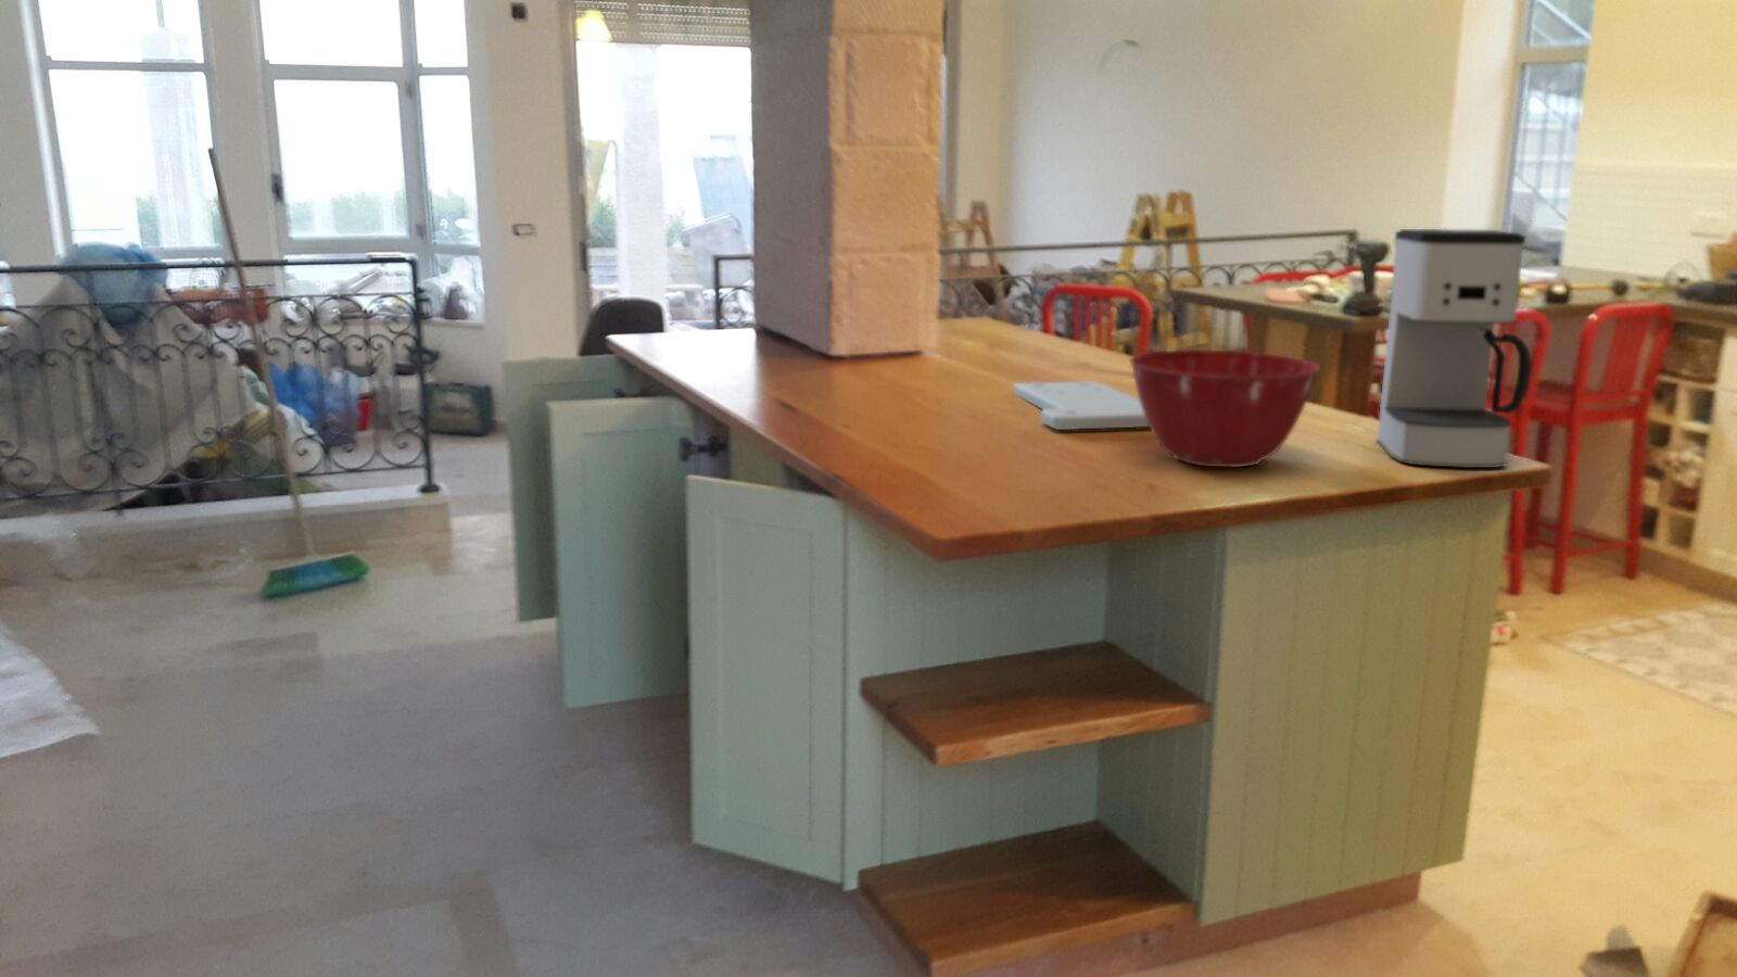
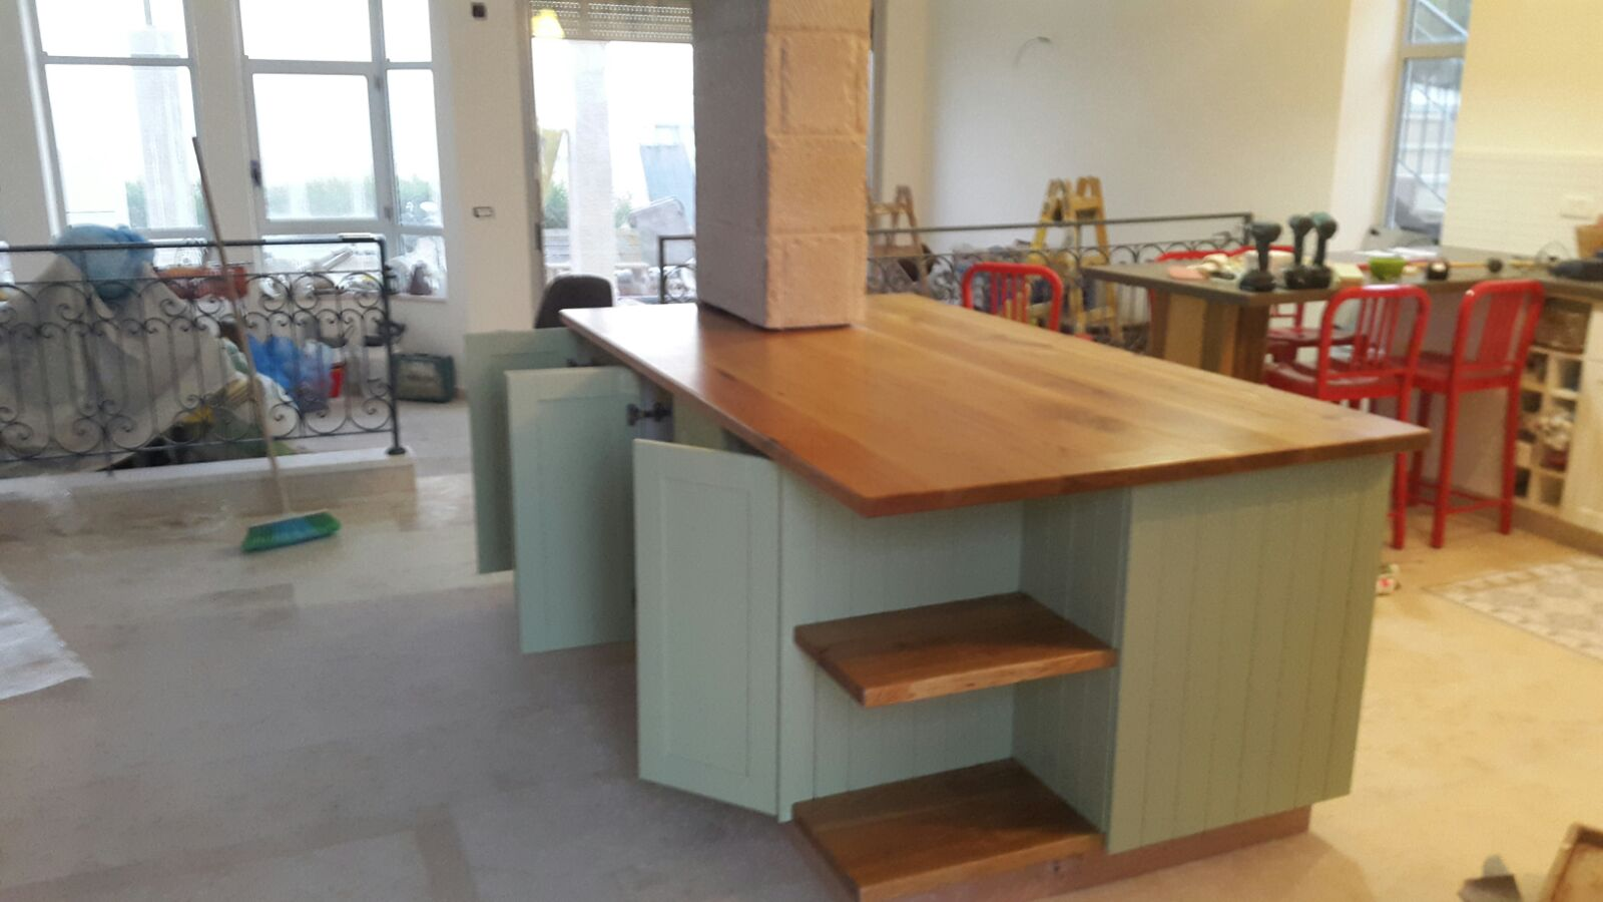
- mixing bowl [1127,348,1321,469]
- cutting board [1013,381,1150,431]
- coffee maker [1376,228,1533,469]
